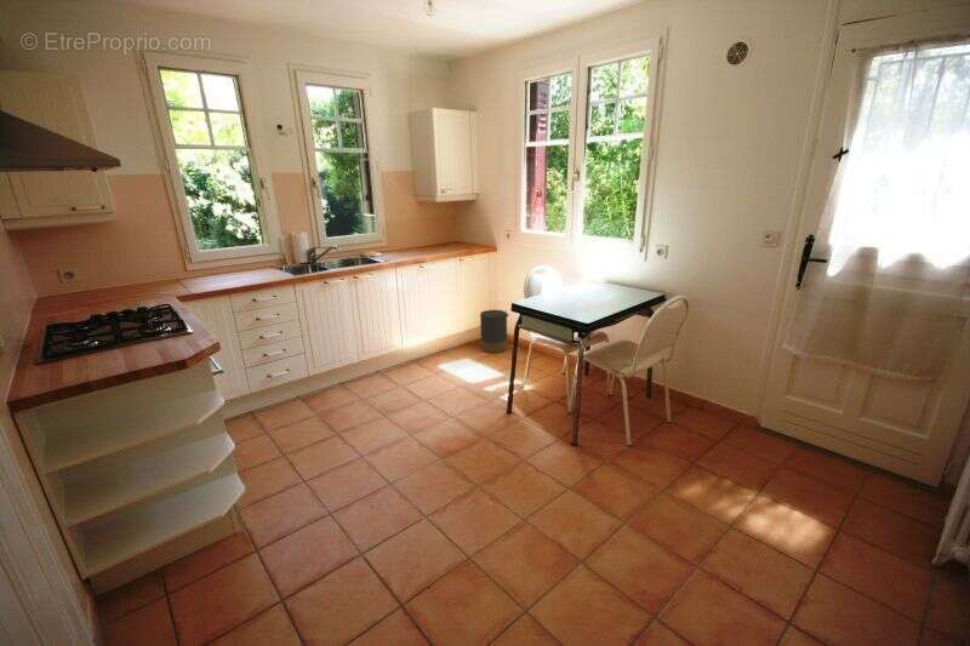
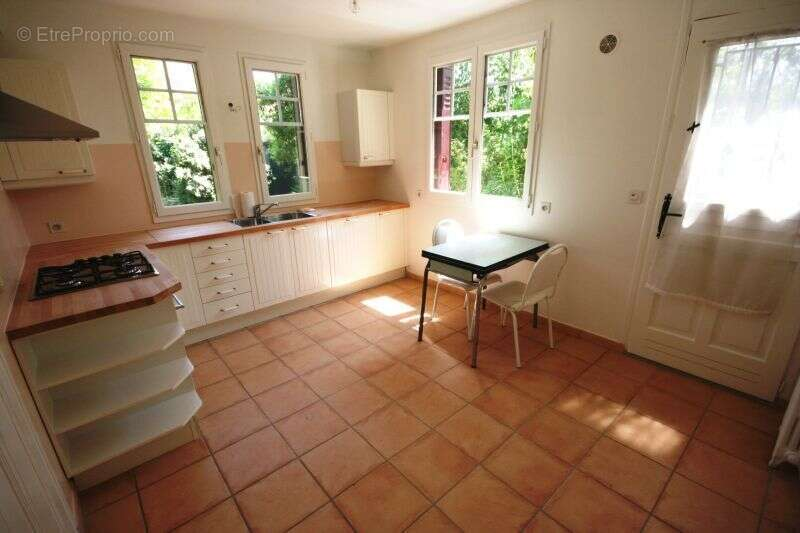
- trash can [479,309,509,354]
